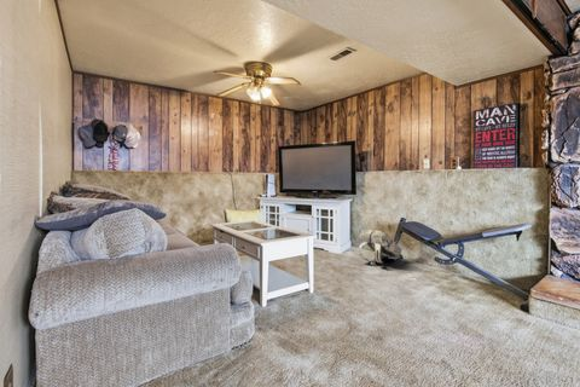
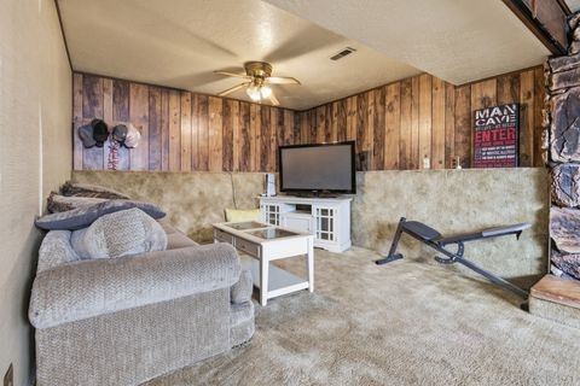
- backpack [358,229,402,266]
